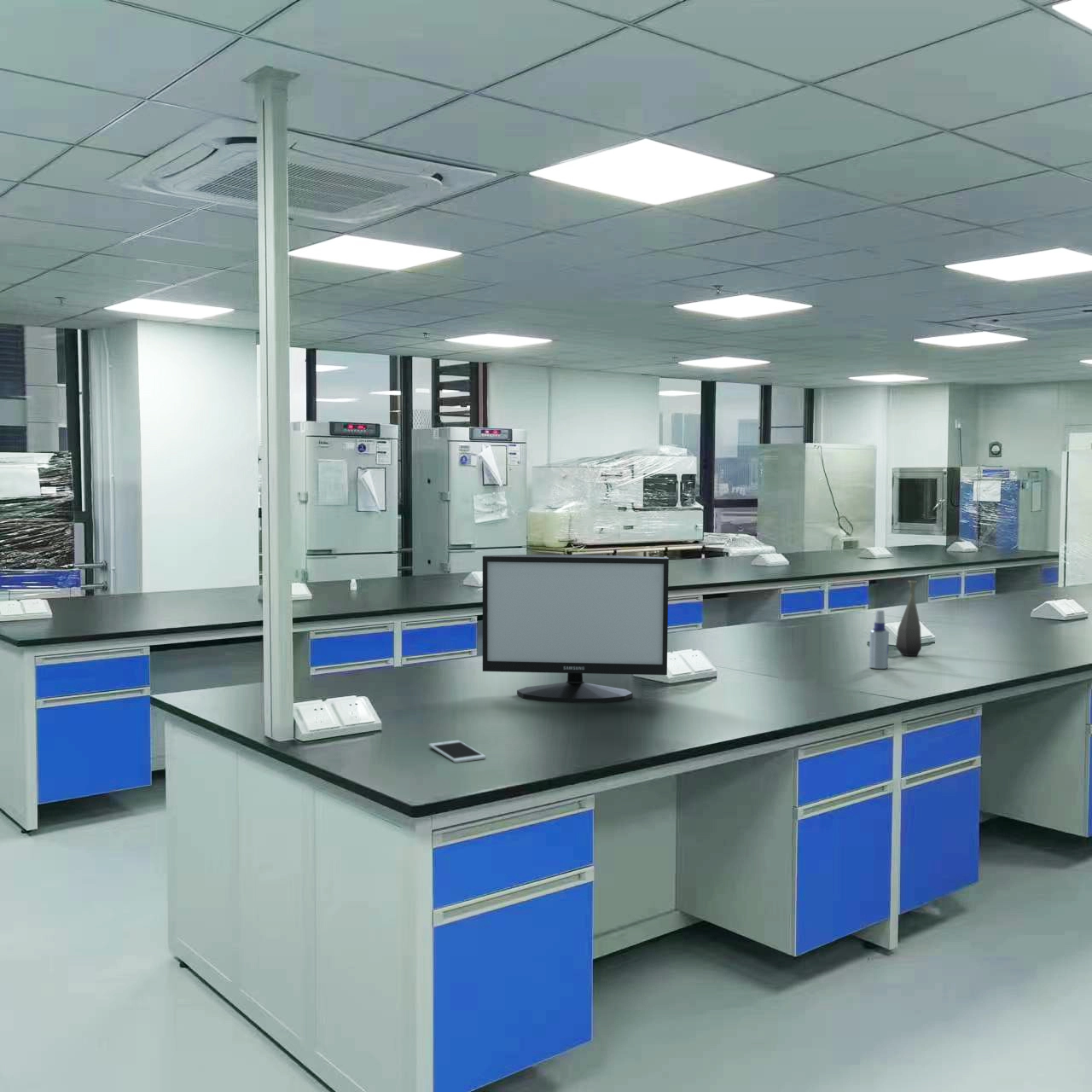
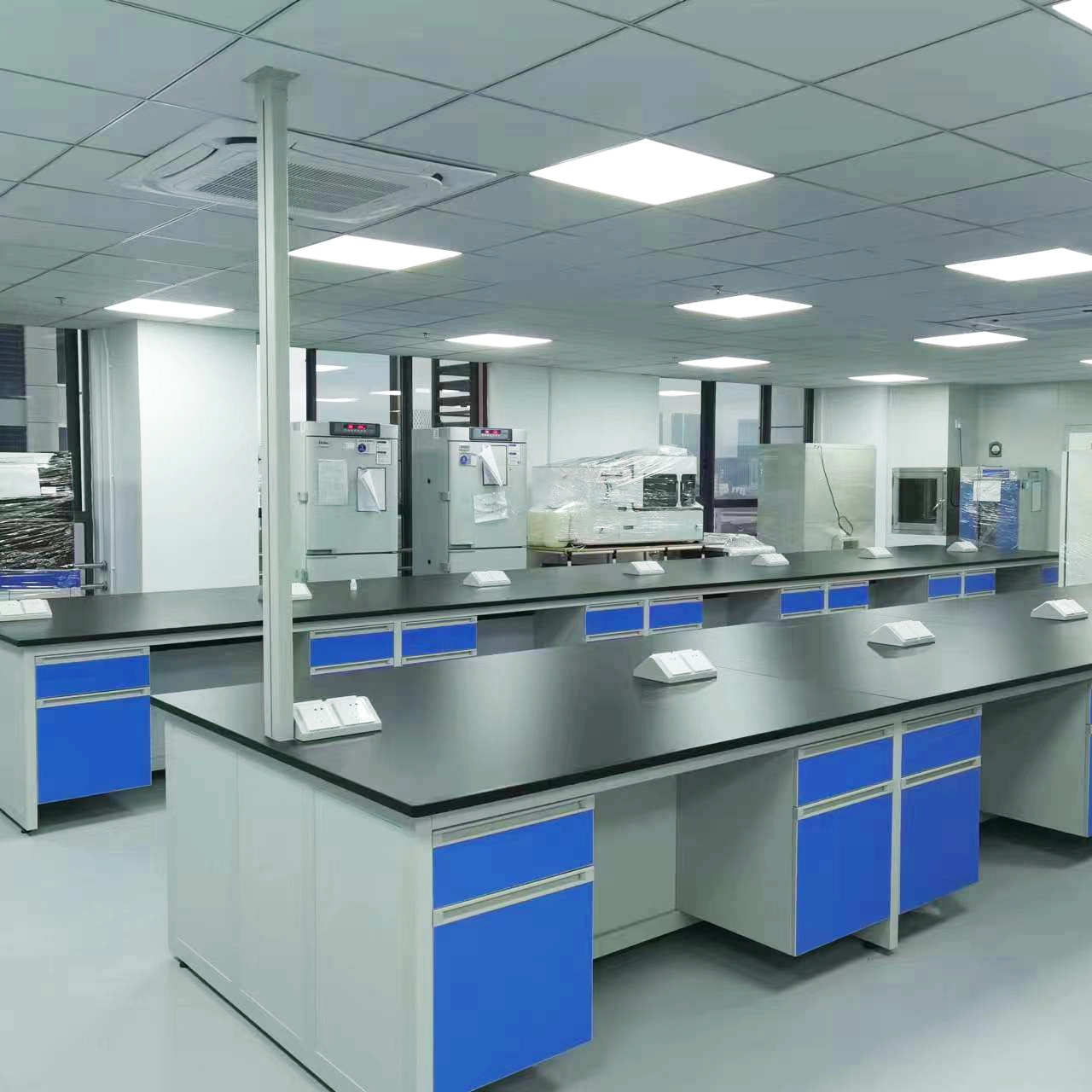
- cell phone [428,740,486,764]
- bottle [895,579,922,657]
- spray bottle [868,609,890,670]
- monitor [482,554,670,704]
